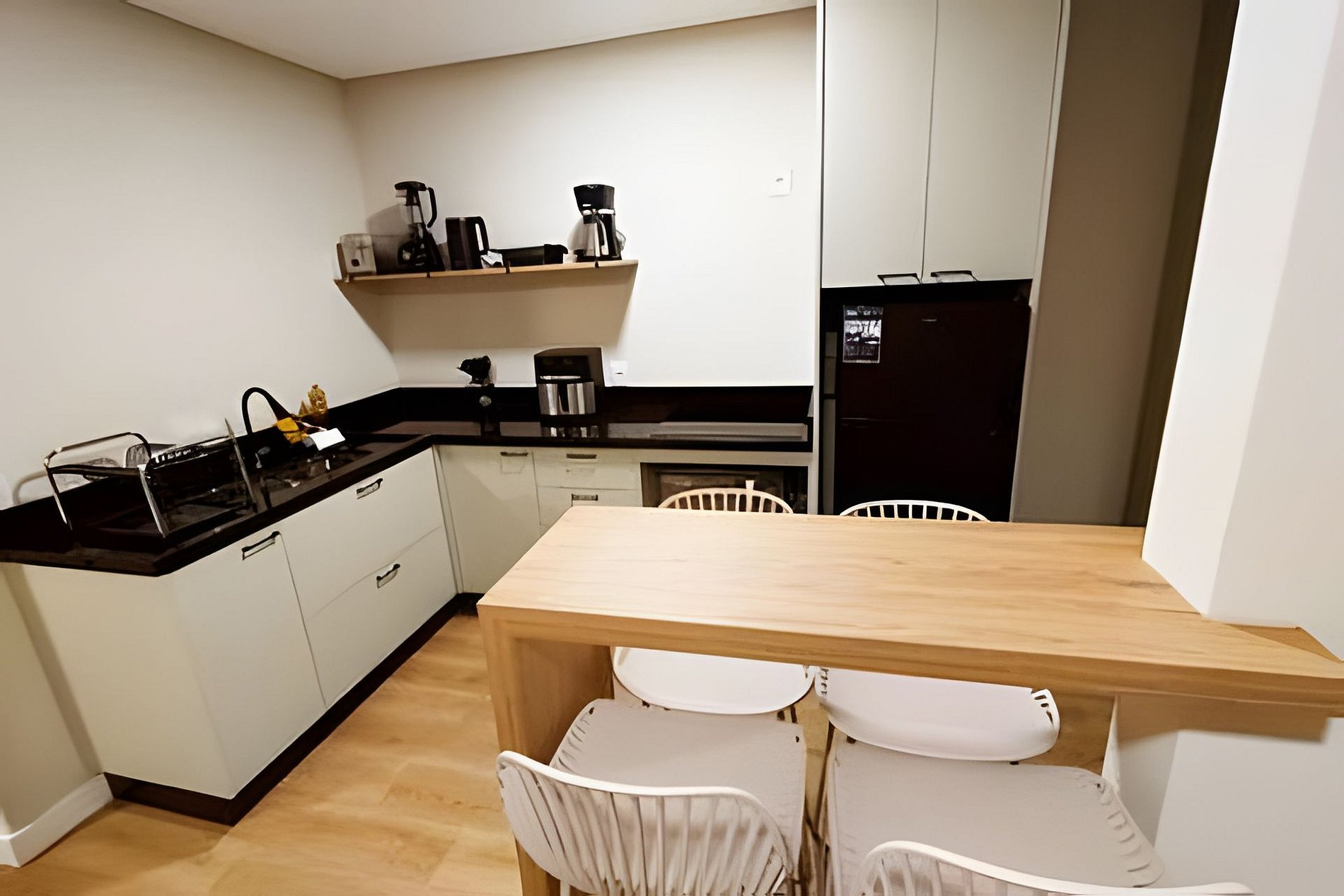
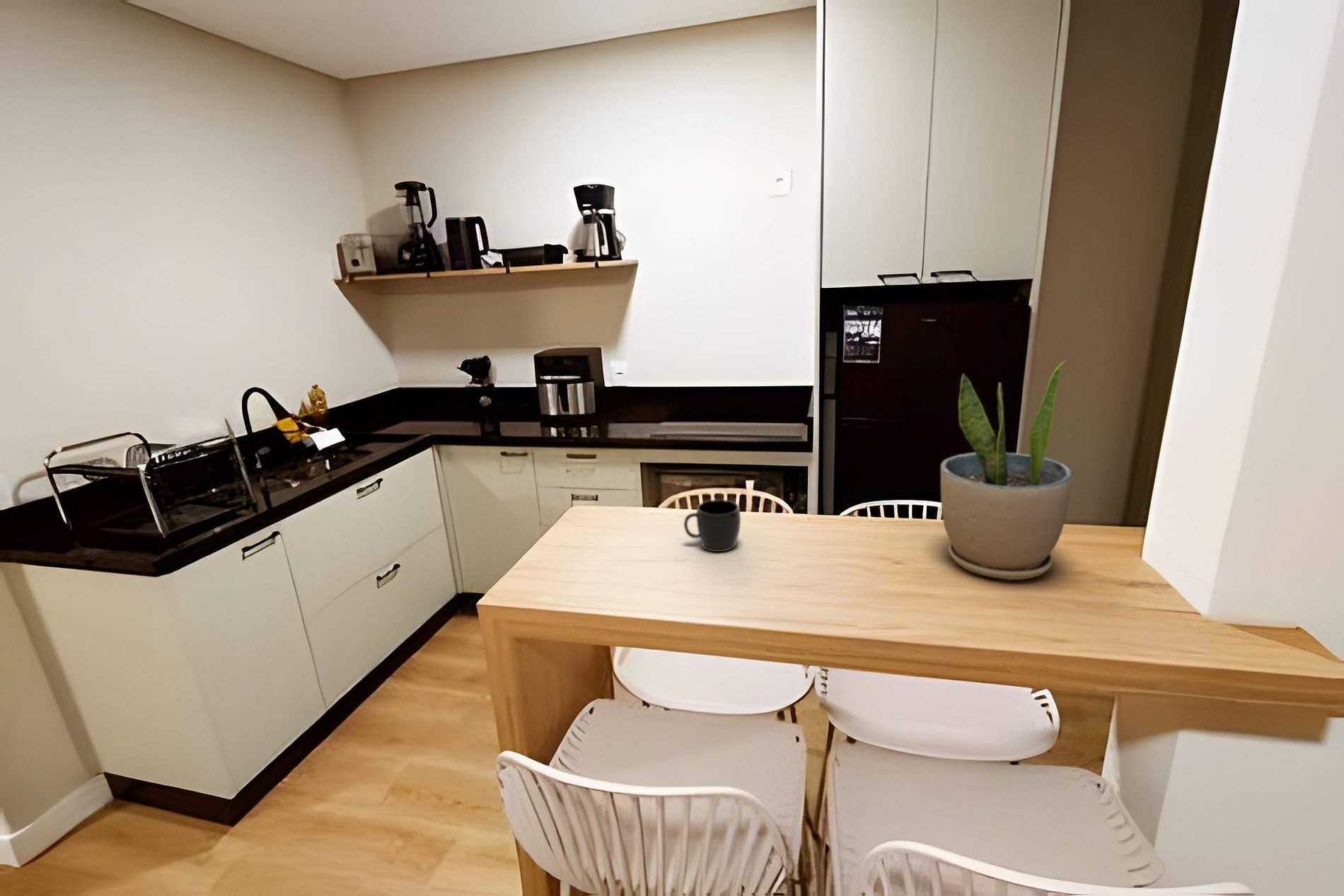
+ mug [683,499,741,552]
+ potted plant [940,359,1073,581]
